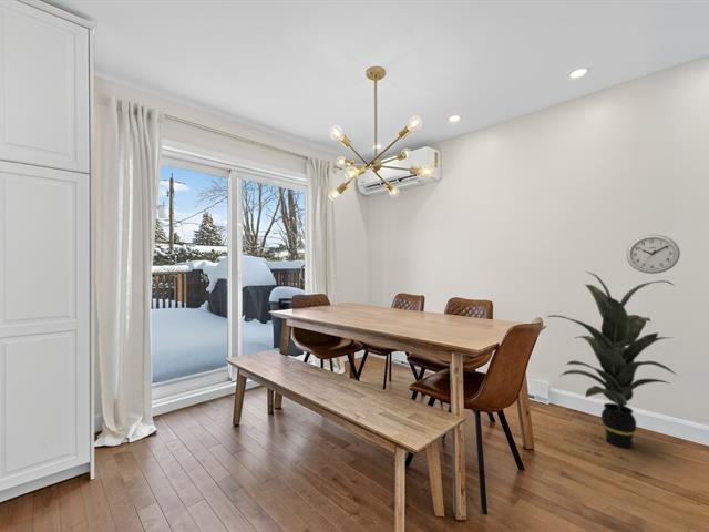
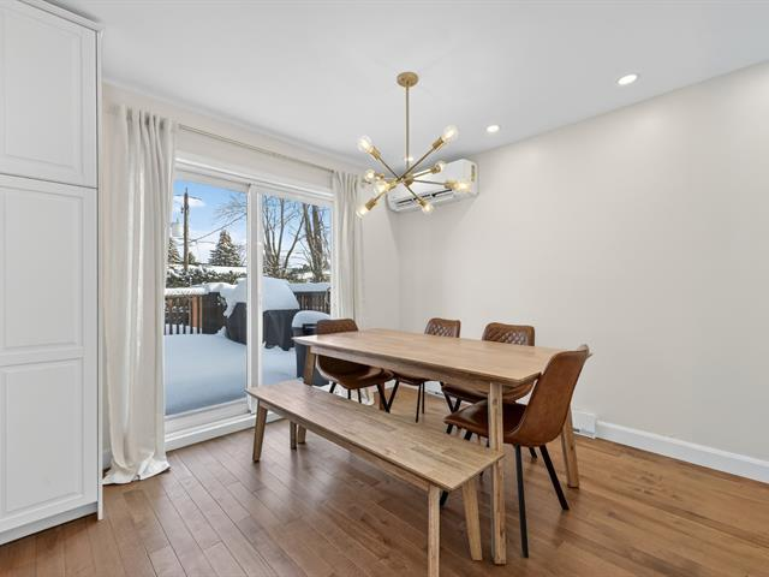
- indoor plant [546,270,679,450]
- wall clock [625,234,681,275]
